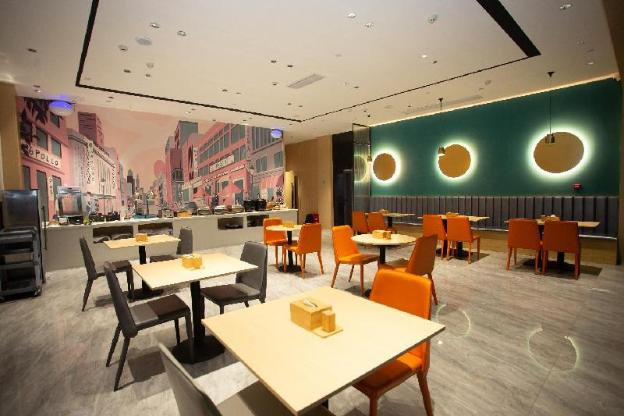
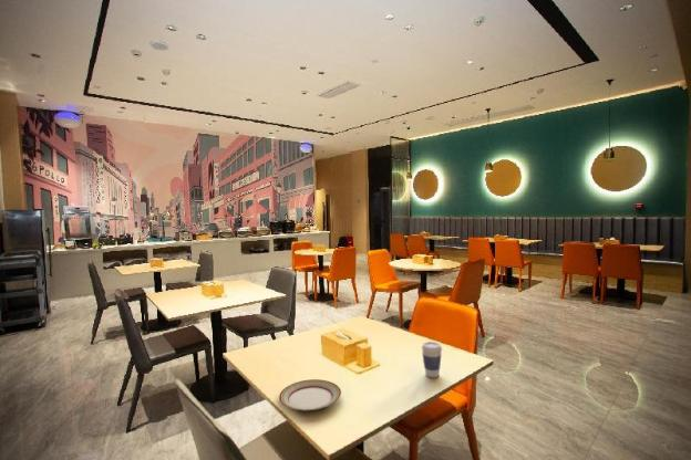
+ plate [278,378,342,411]
+ coffee cup [421,341,443,378]
